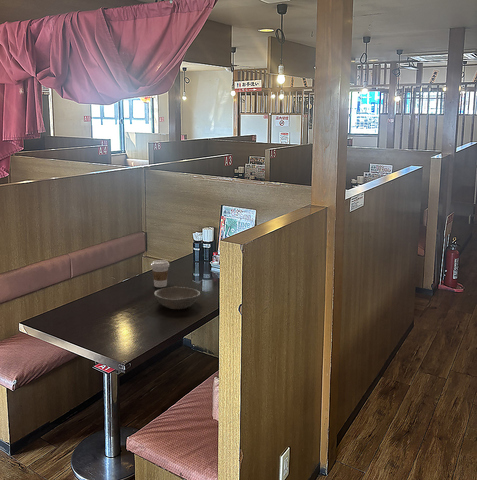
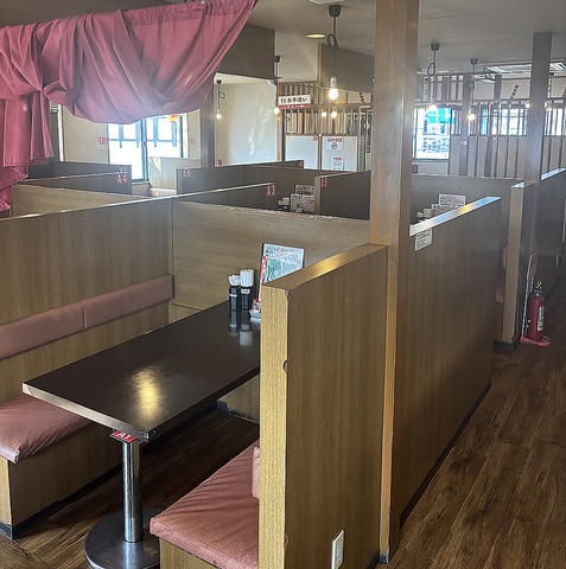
- coffee cup [150,259,170,288]
- soup bowl [153,286,201,310]
